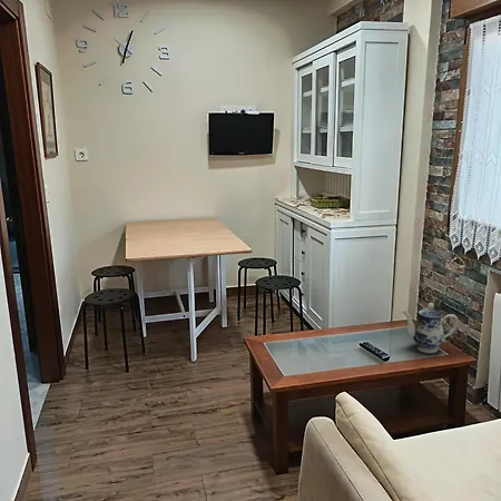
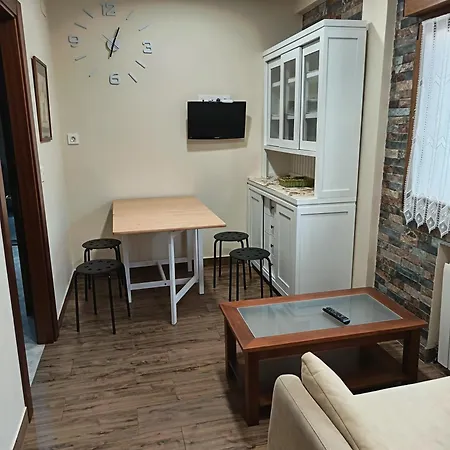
- teapot [401,302,459,354]
